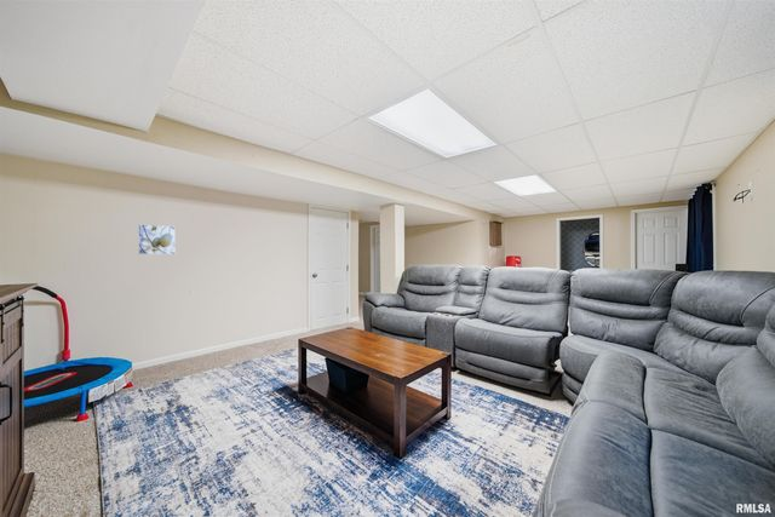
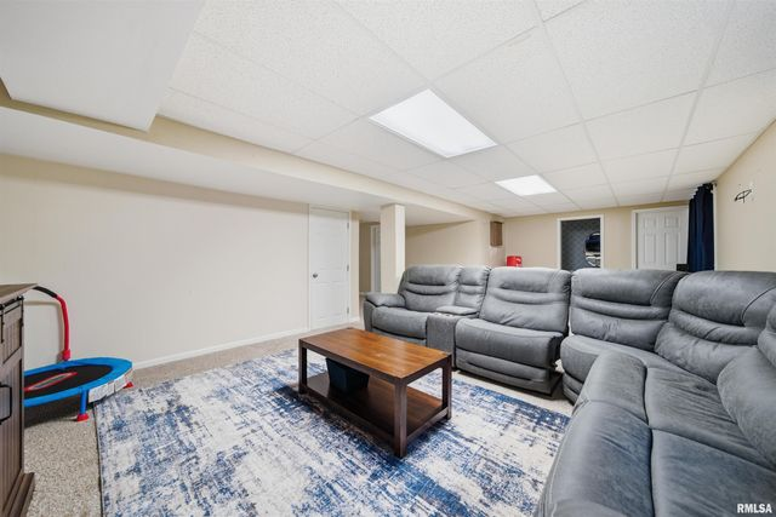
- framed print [137,223,177,255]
